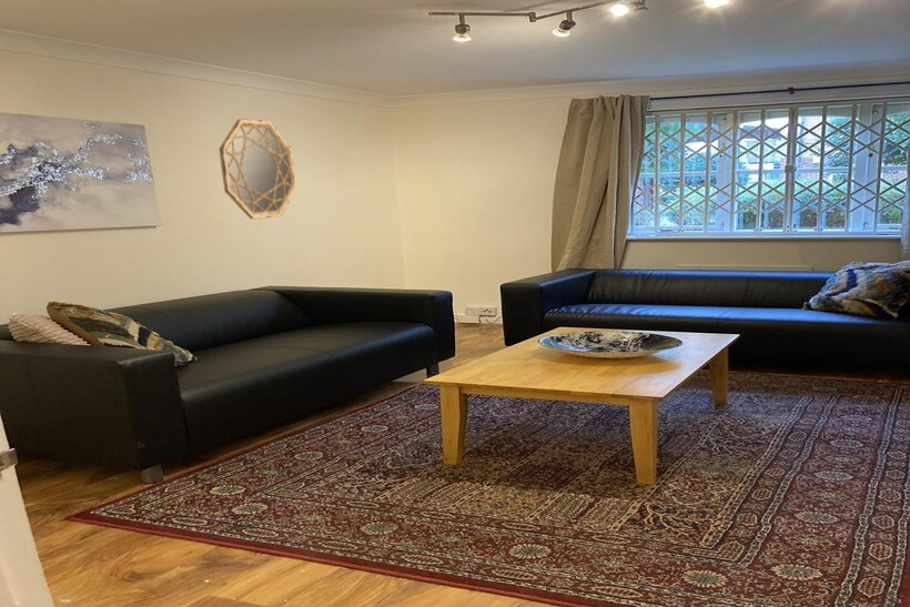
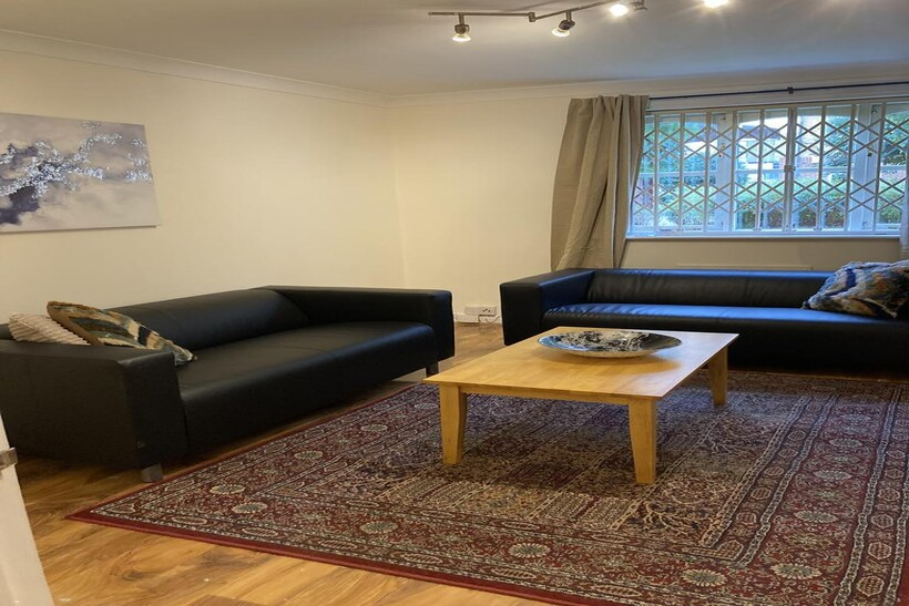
- home mirror [218,118,299,220]
